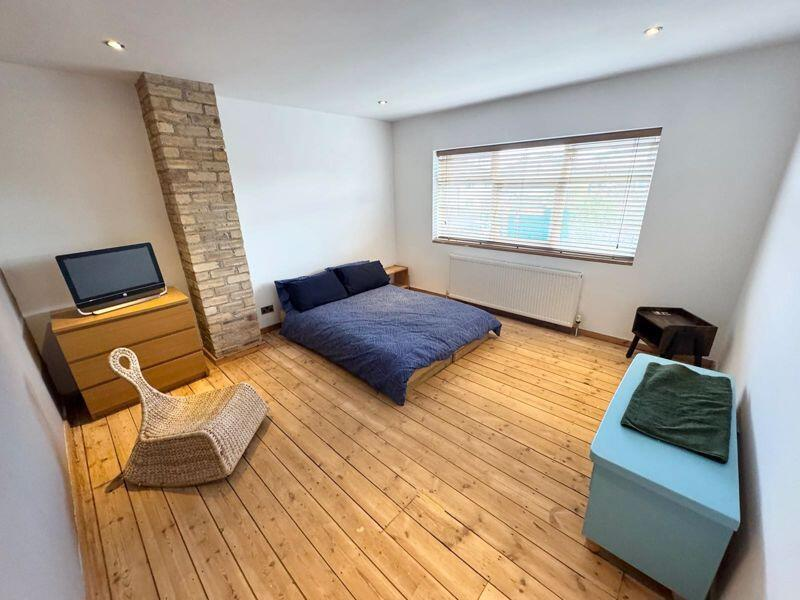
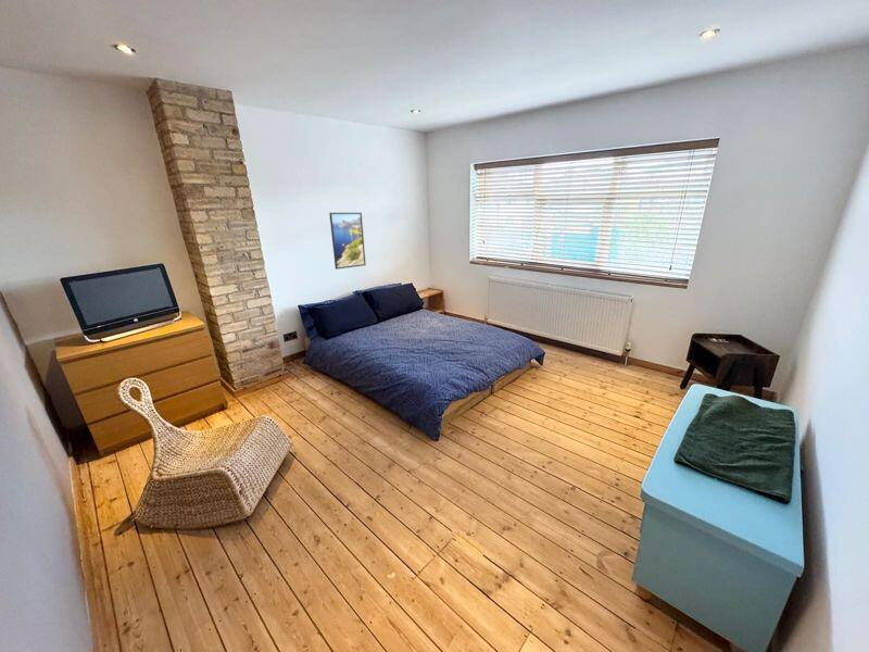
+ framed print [328,212,367,271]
